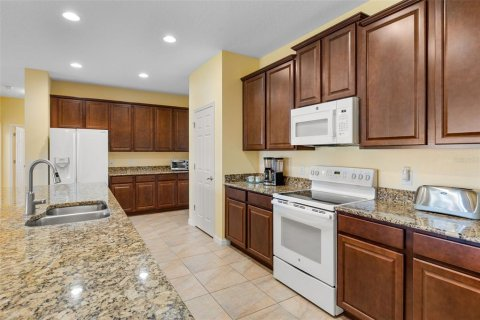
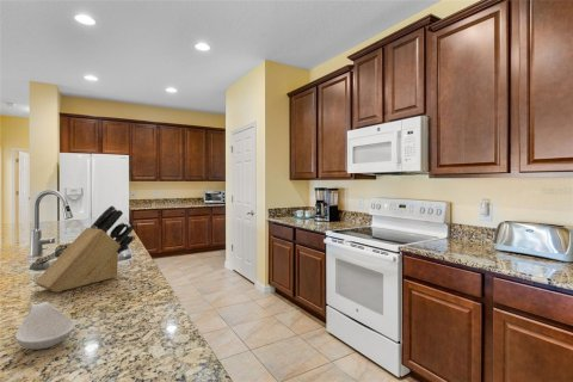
+ spoon rest [14,301,76,351]
+ knife block [33,205,137,294]
